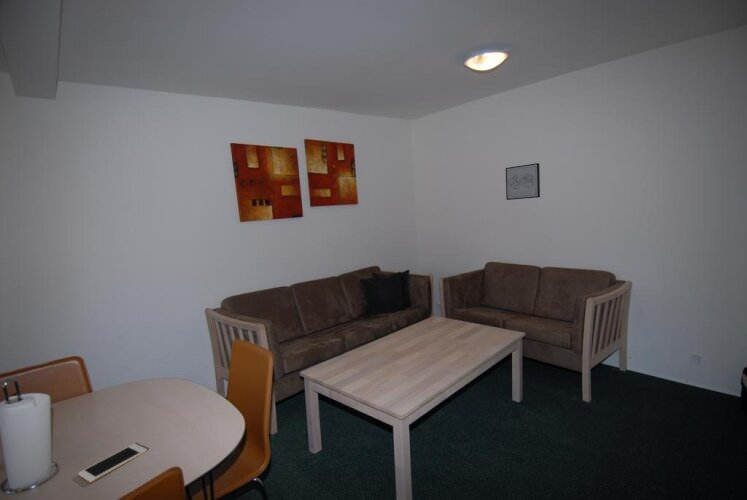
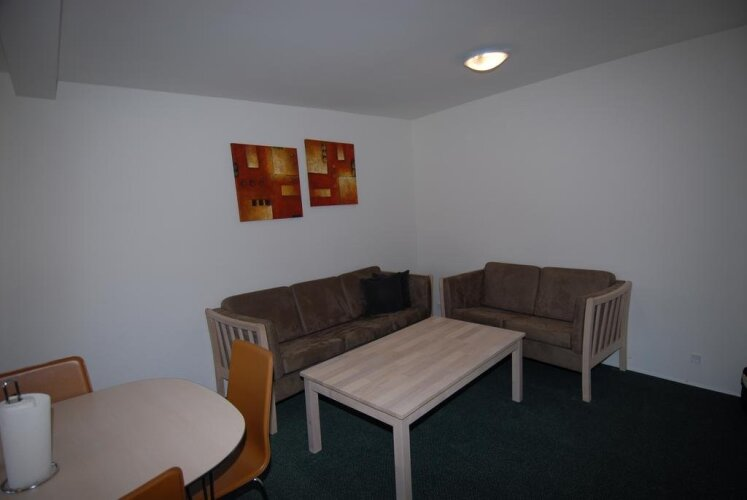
- cell phone [78,443,148,483]
- wall art [505,162,541,201]
